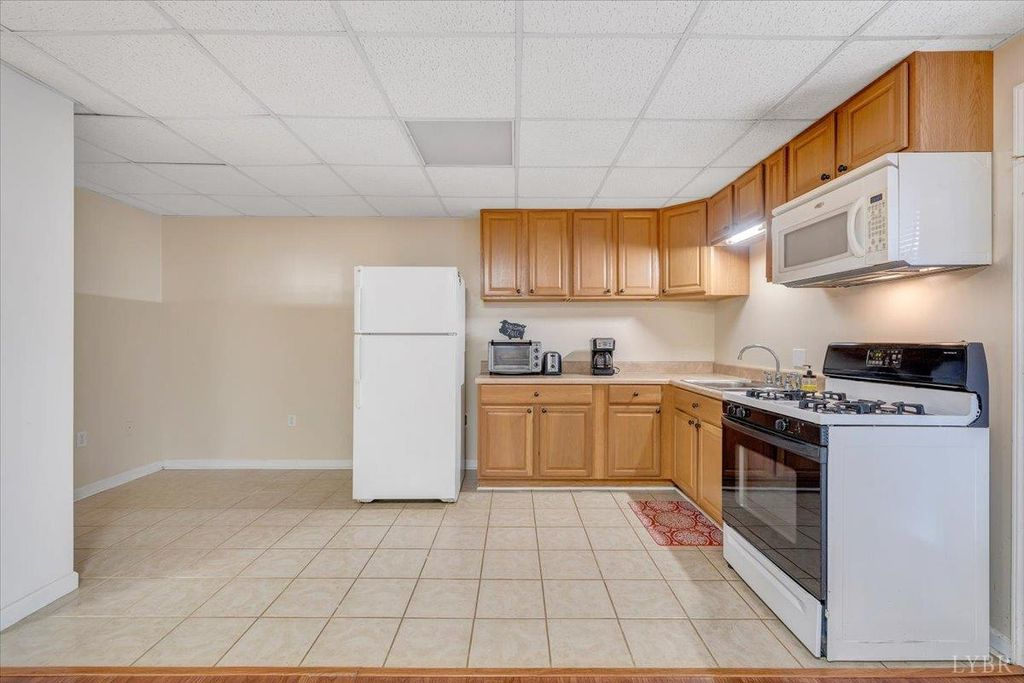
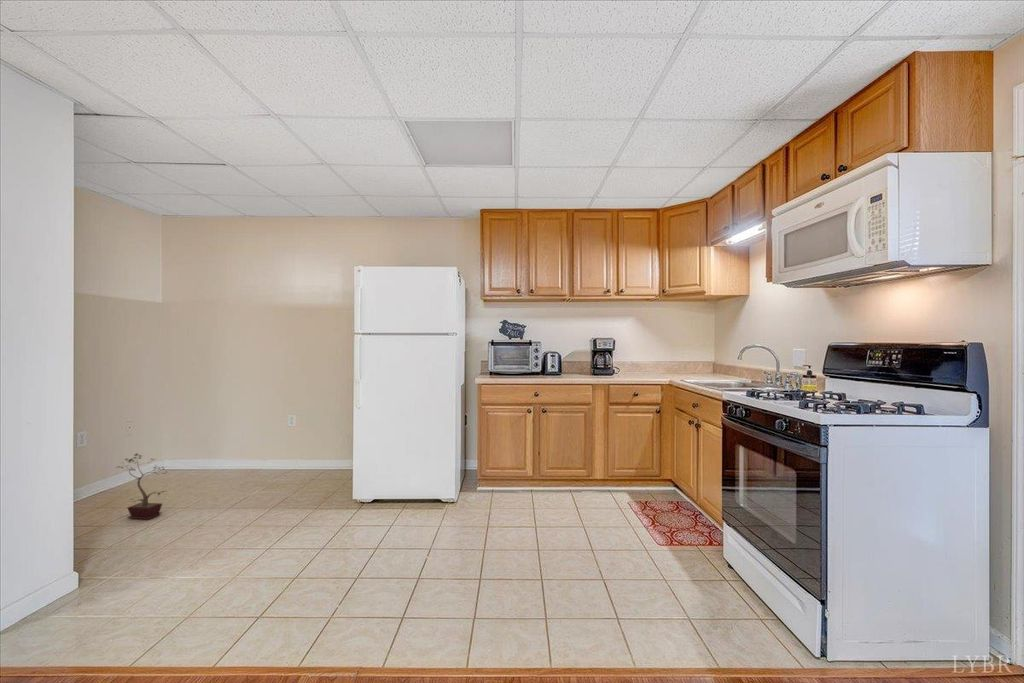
+ potted plant [116,452,170,521]
